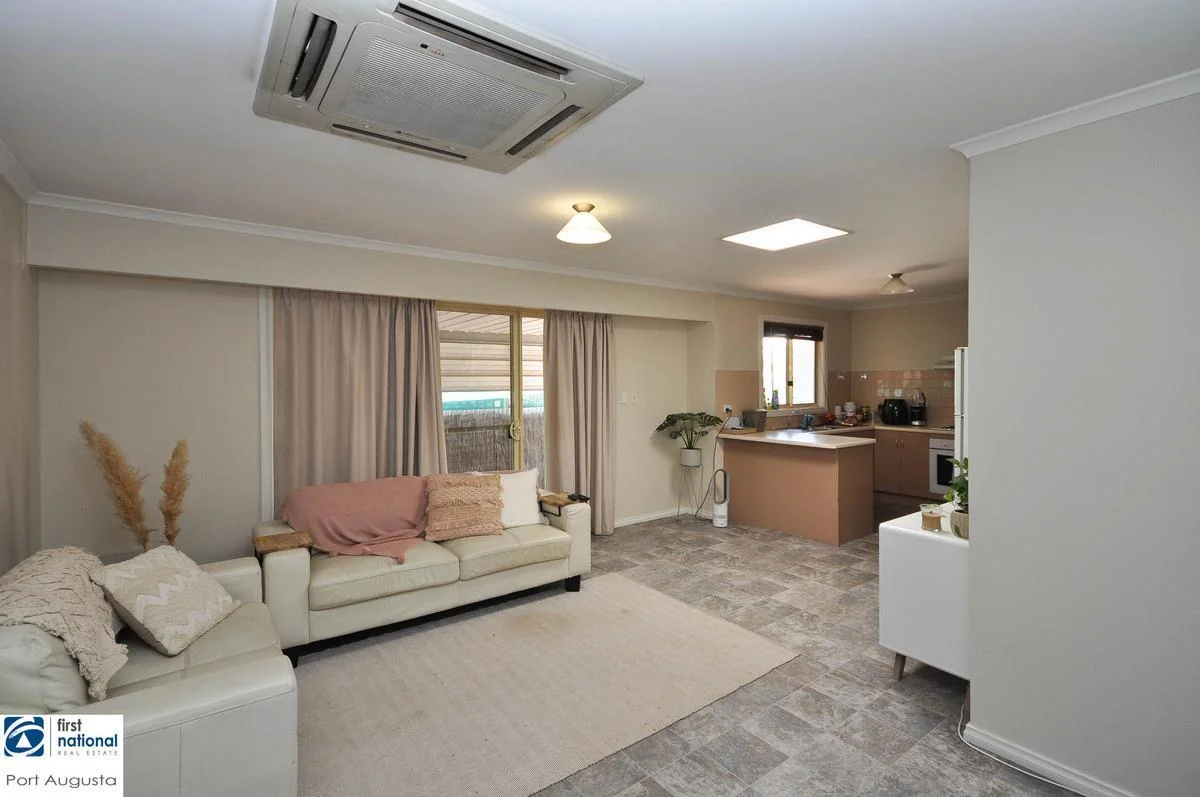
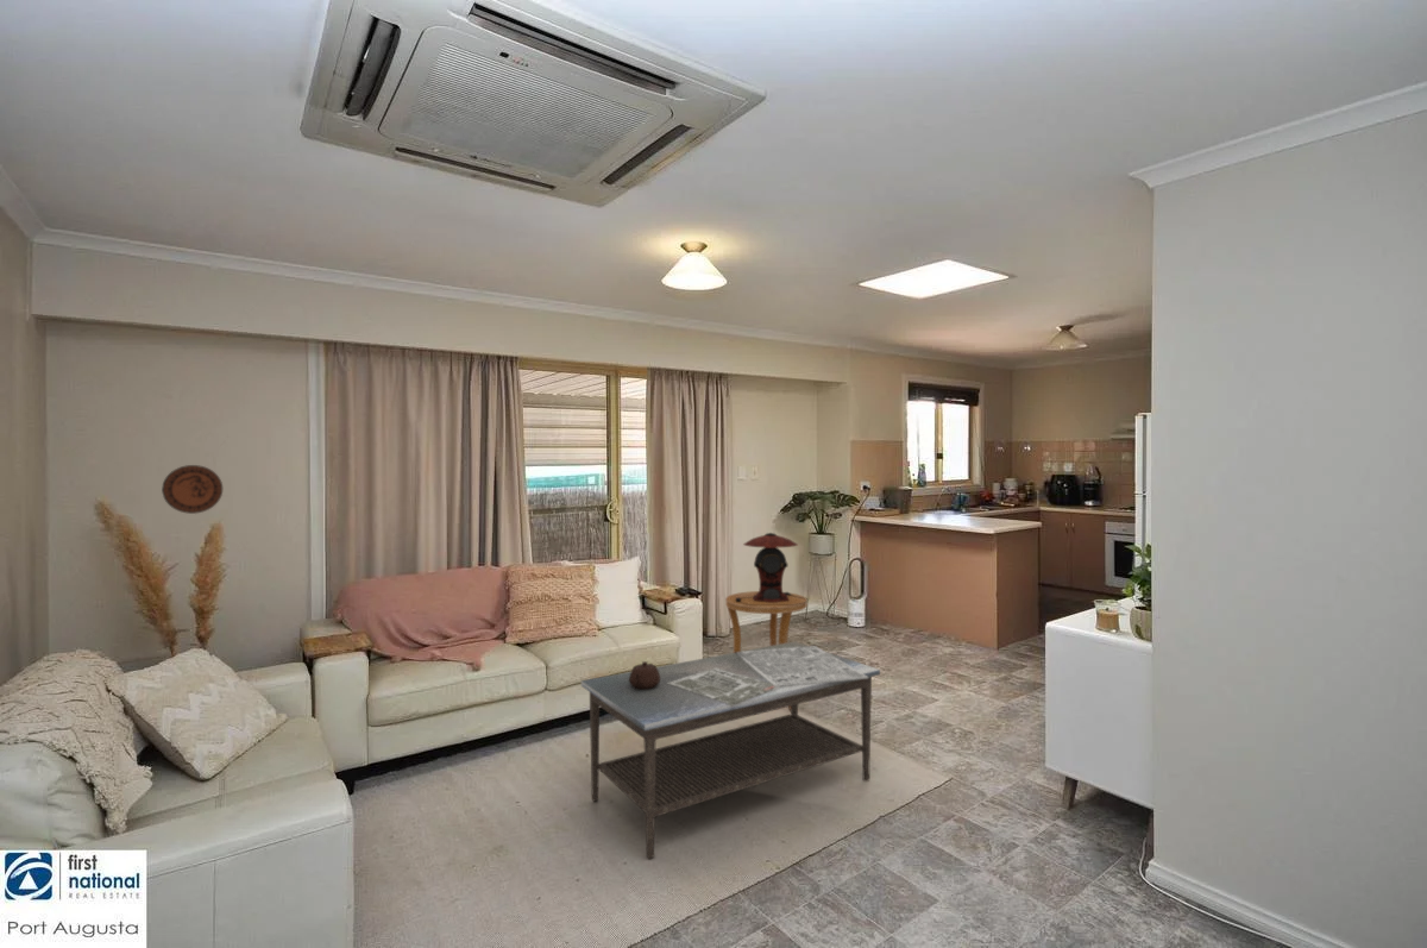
+ table lamp [736,532,810,605]
+ coffee table [580,640,881,860]
+ side table [724,590,809,711]
+ decorative plate [161,464,224,515]
